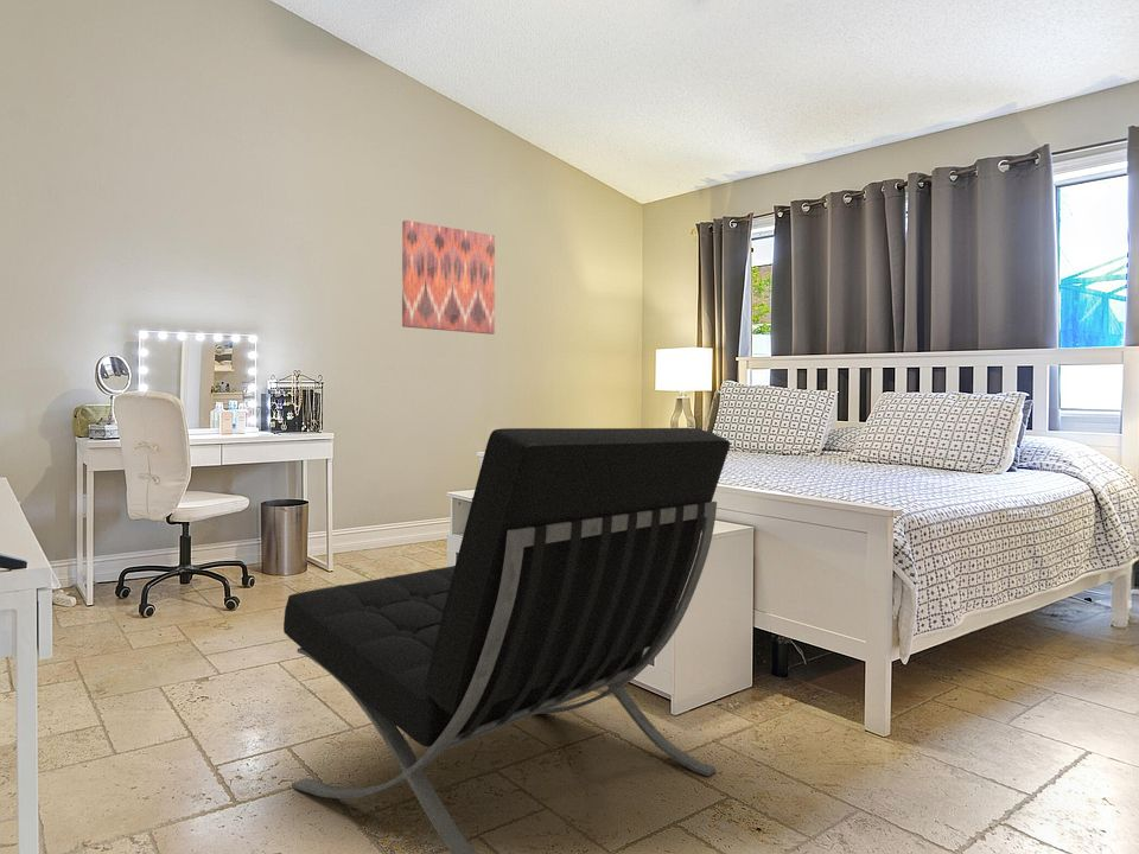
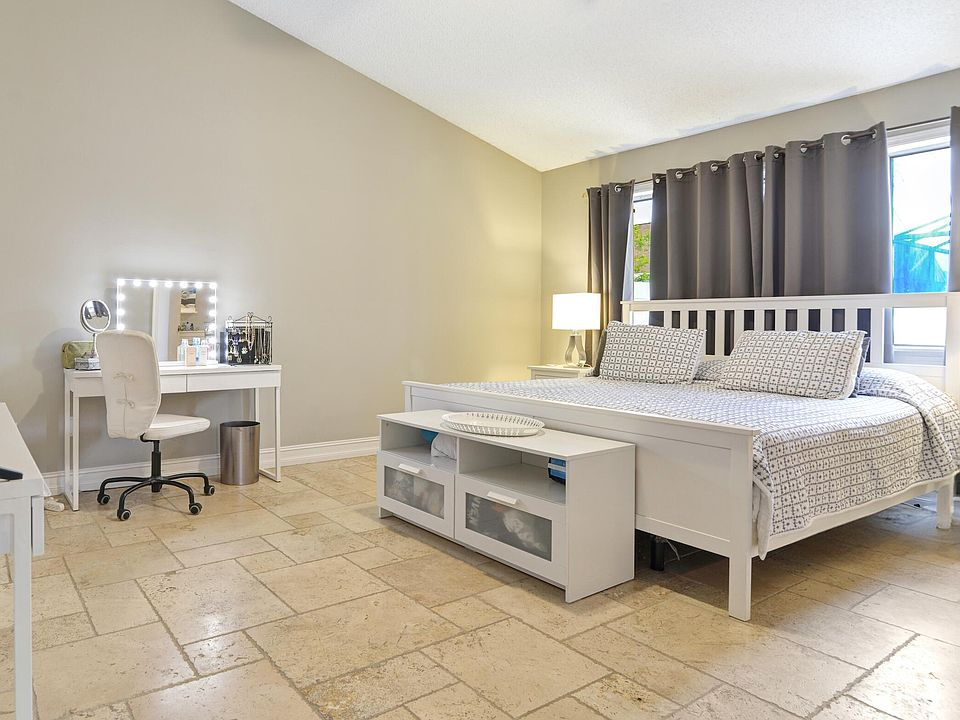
- lounge chair [282,427,731,854]
- wall art [401,219,496,336]
